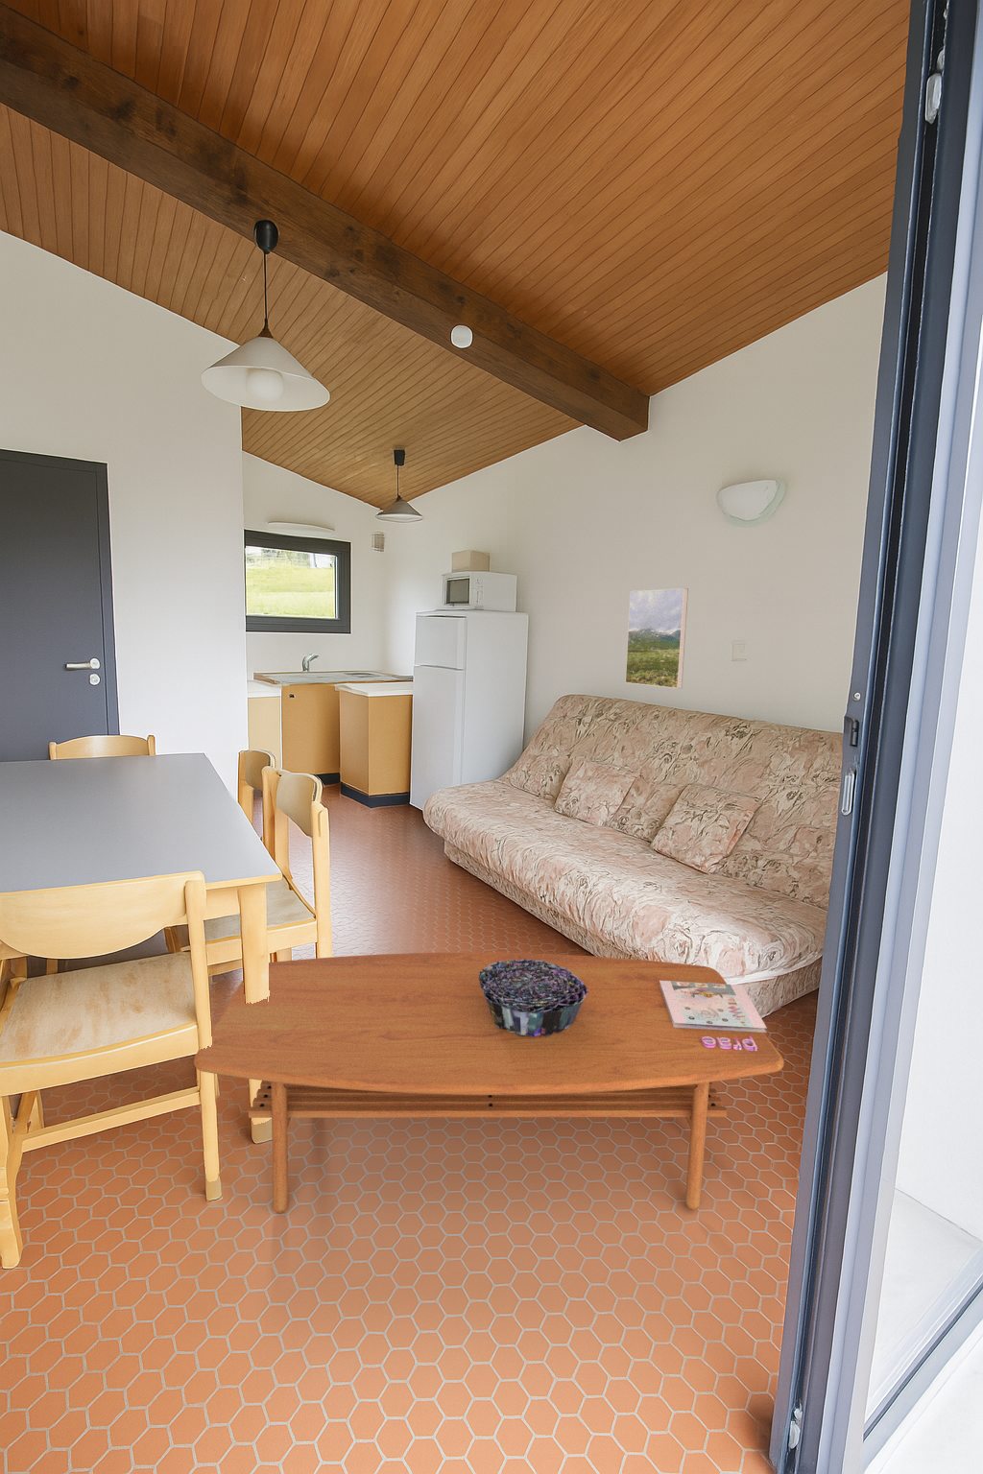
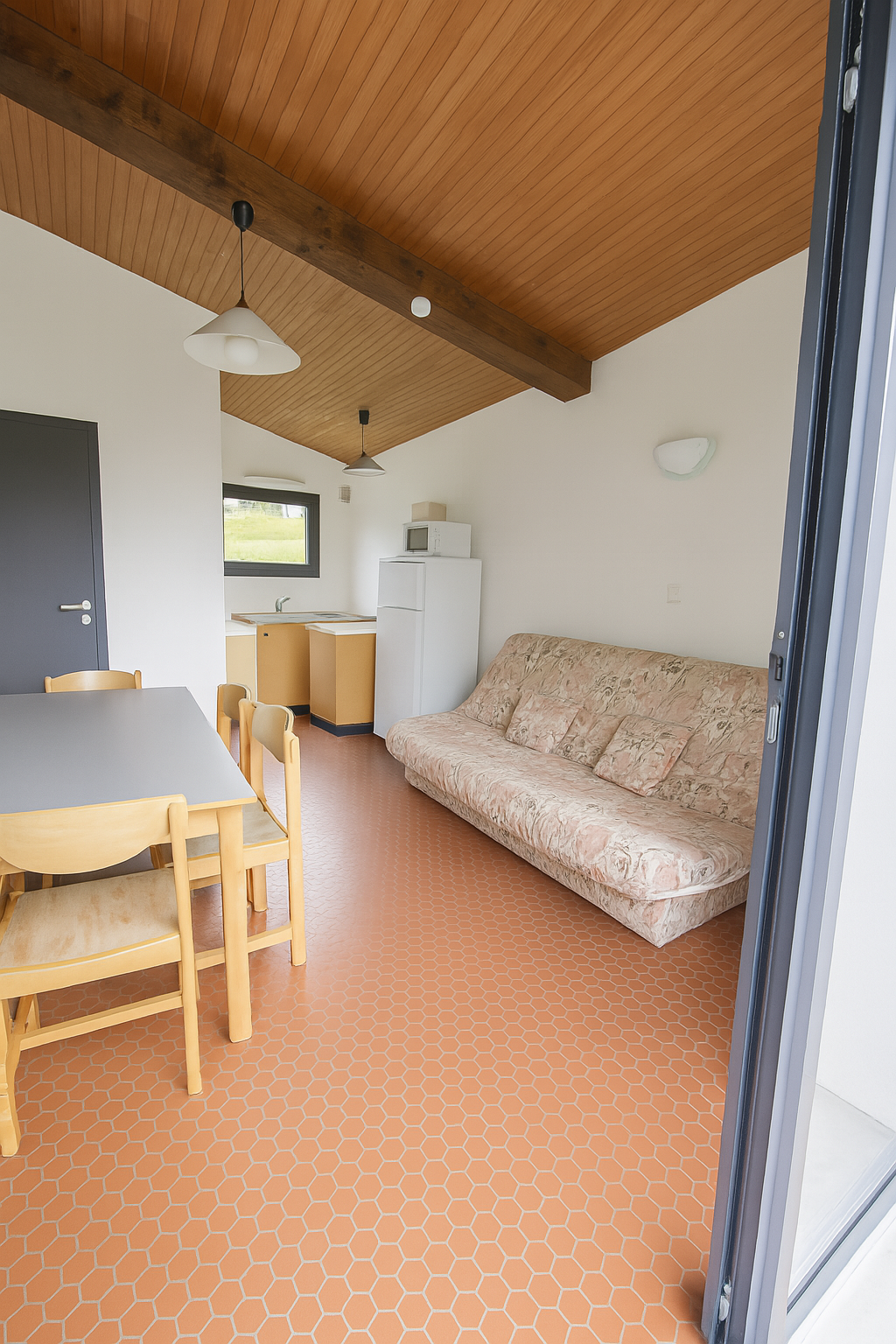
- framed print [624,587,689,690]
- magazine [659,980,767,1051]
- decorative bowl [478,959,588,1036]
- coffee table [193,951,786,1214]
